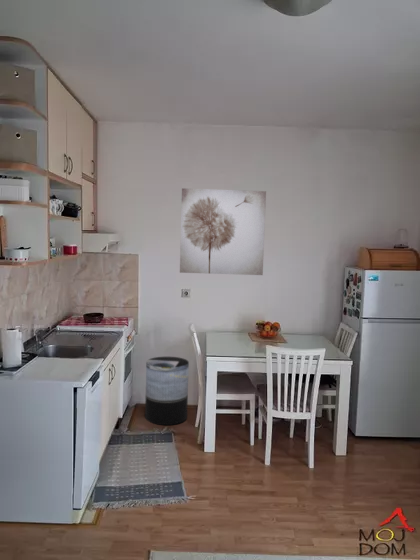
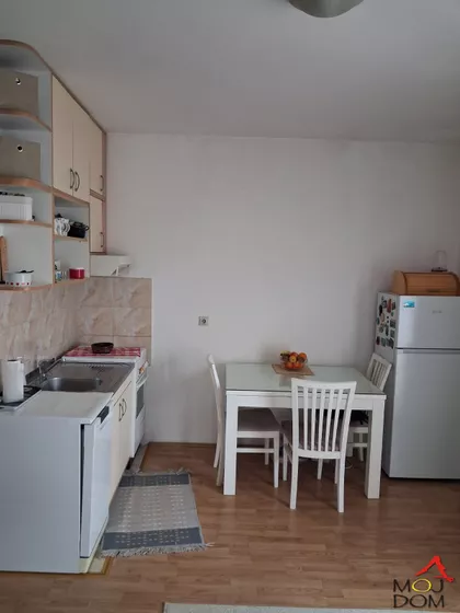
- wall art [179,187,267,276]
- trash can [144,356,190,426]
